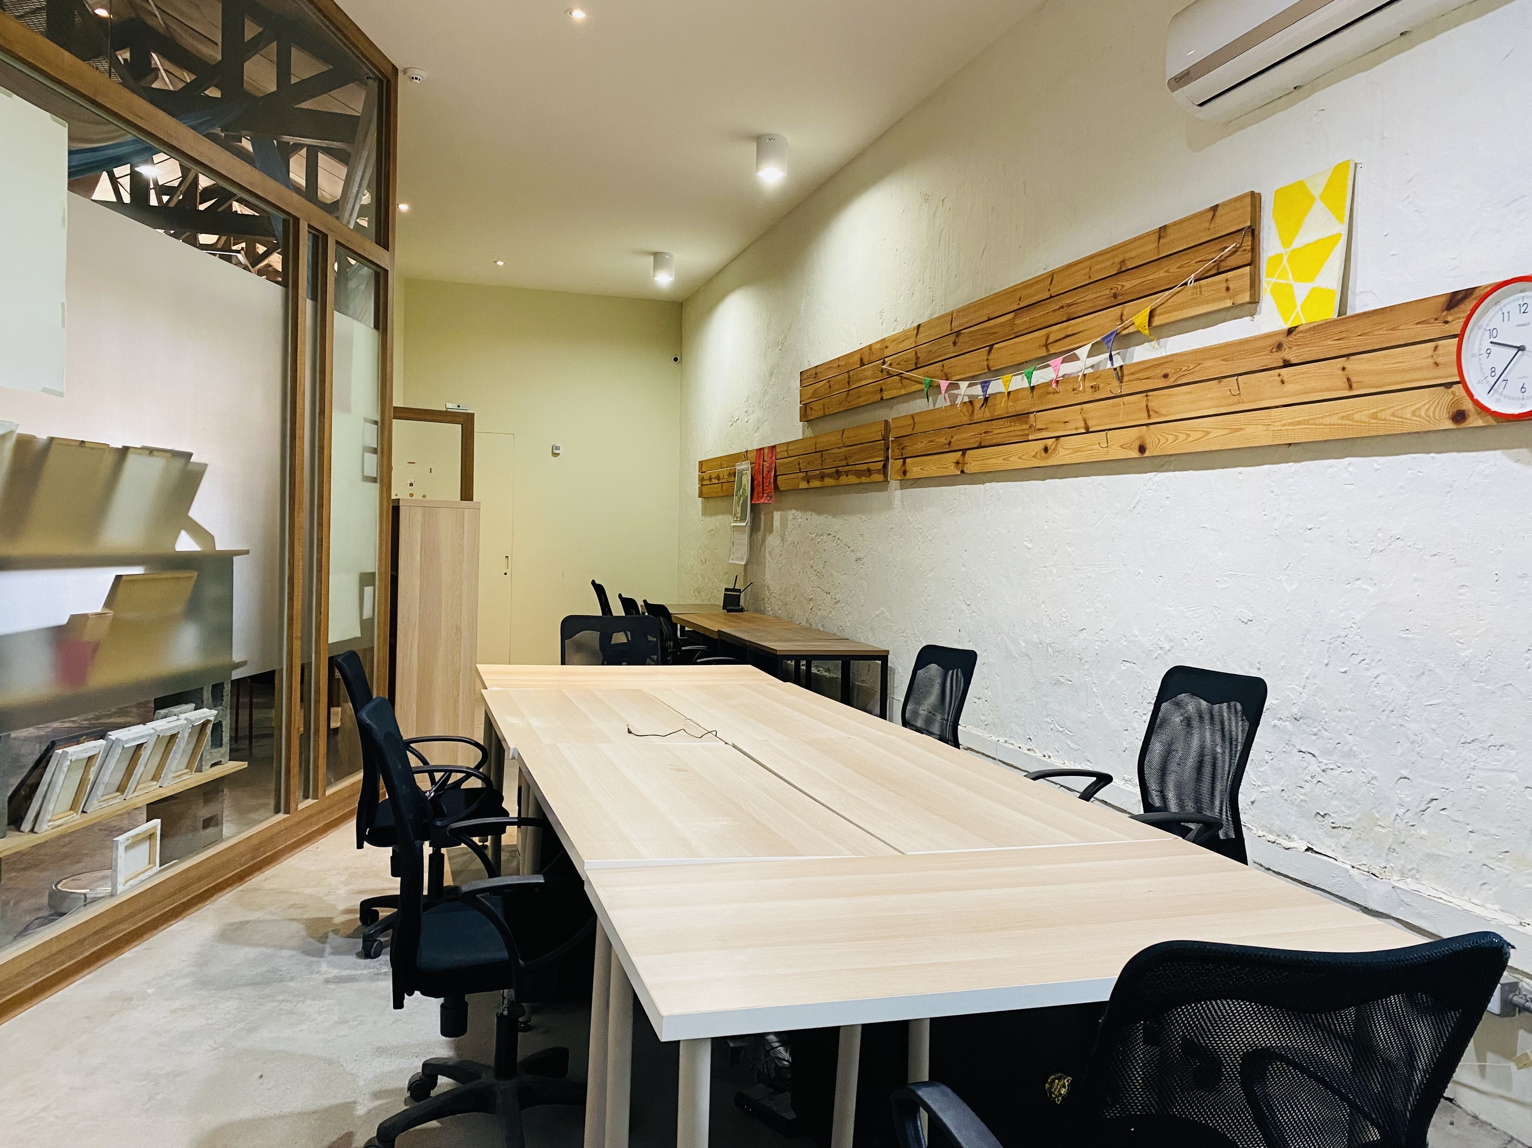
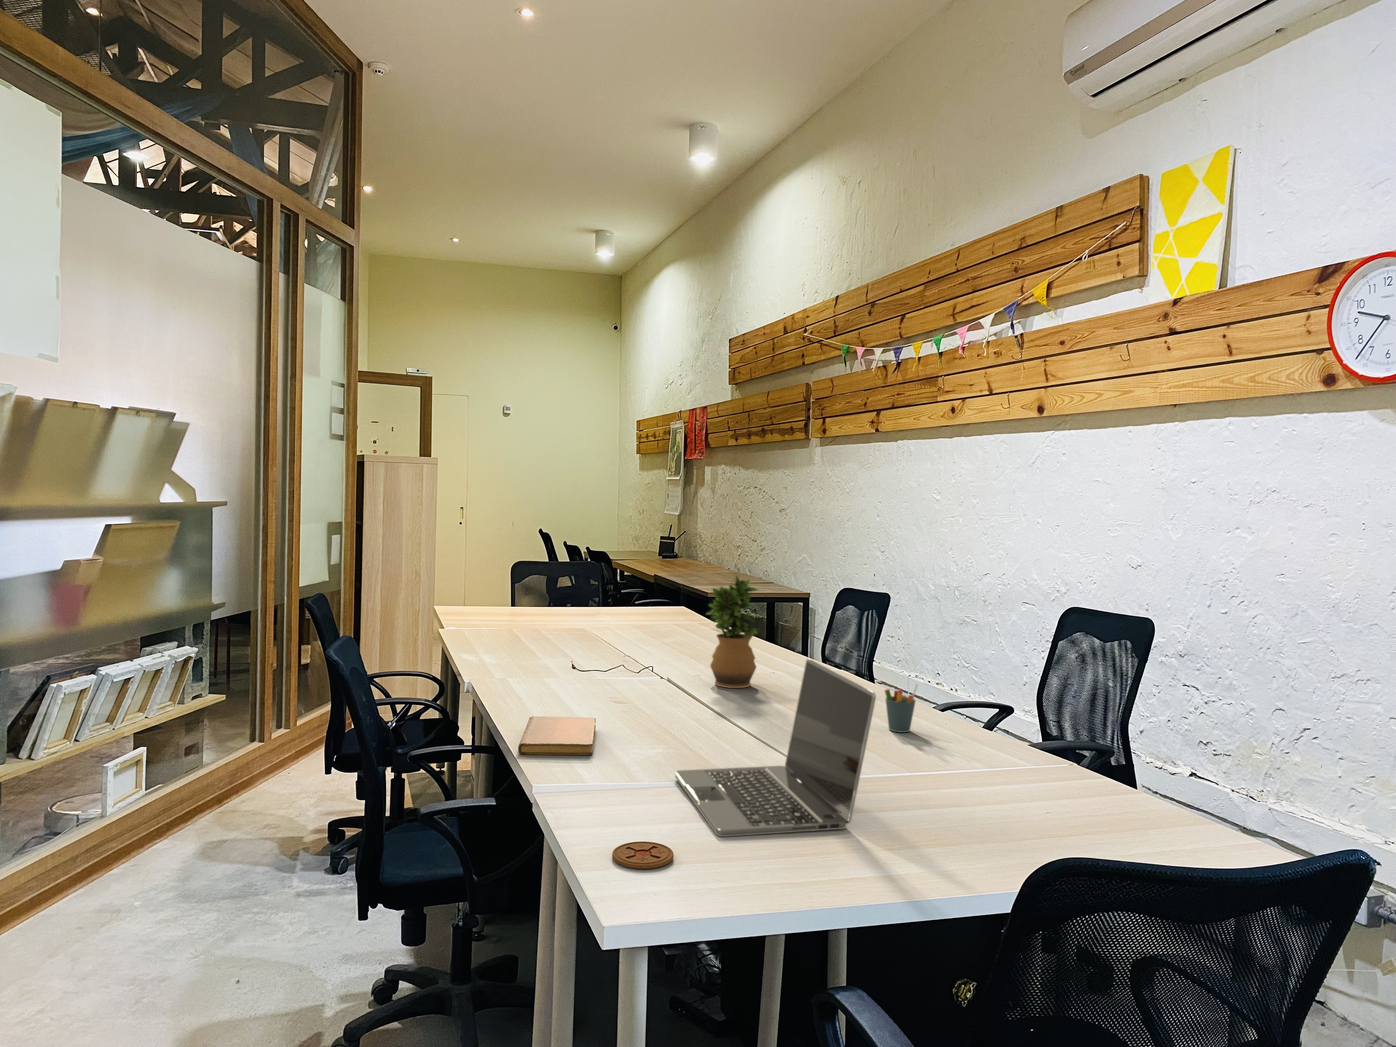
+ pen holder [884,683,918,732]
+ notebook [518,716,596,756]
+ laptop [675,658,876,837]
+ coaster [612,841,674,870]
+ potted plant [705,575,758,688]
